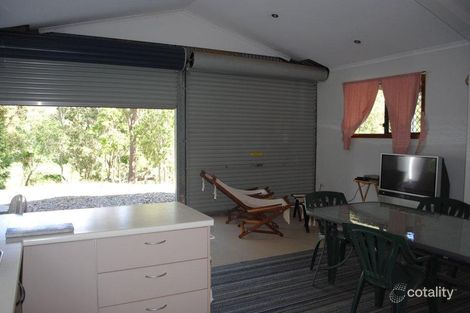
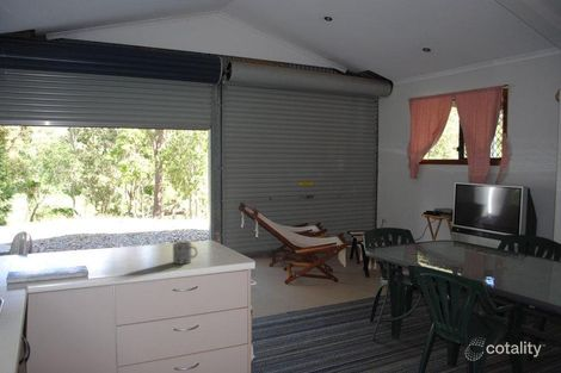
+ mug [172,241,199,265]
